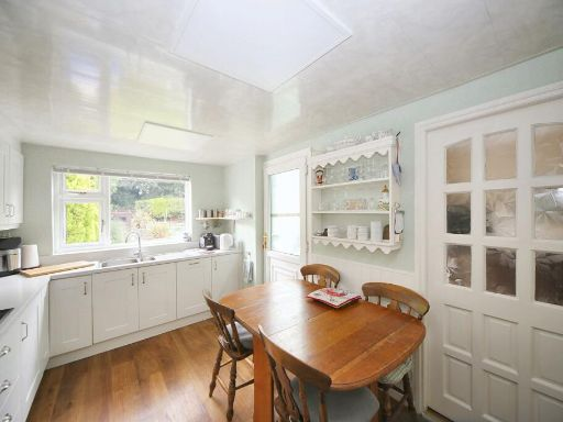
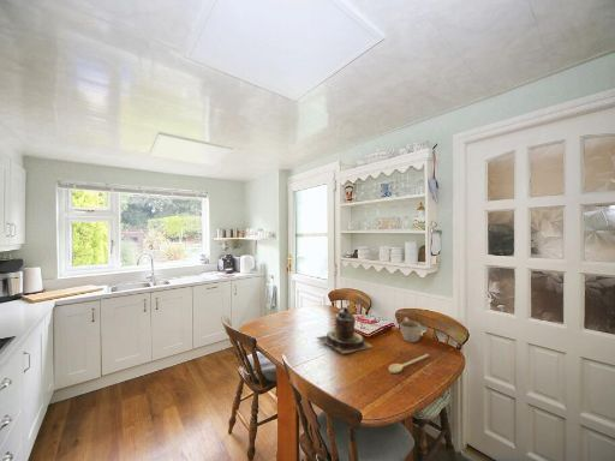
+ cup [399,317,422,343]
+ teapot [315,306,375,355]
+ spoon [388,353,430,375]
